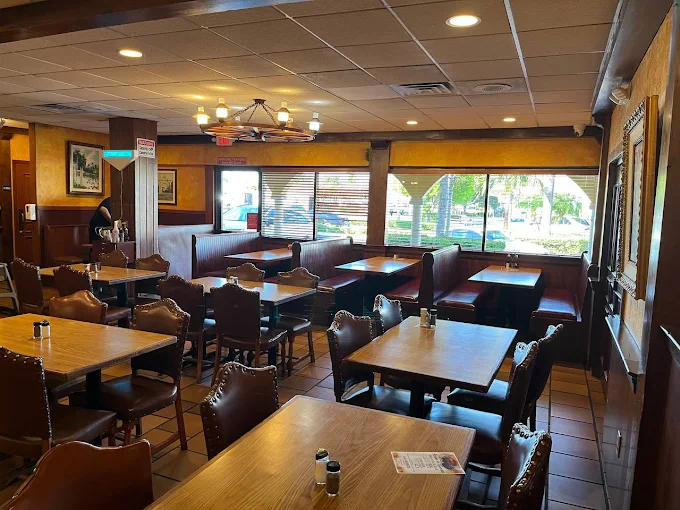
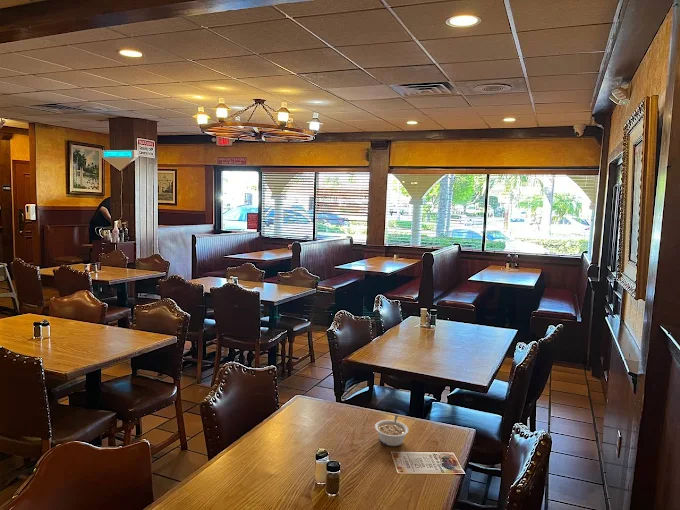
+ legume [374,414,410,447]
